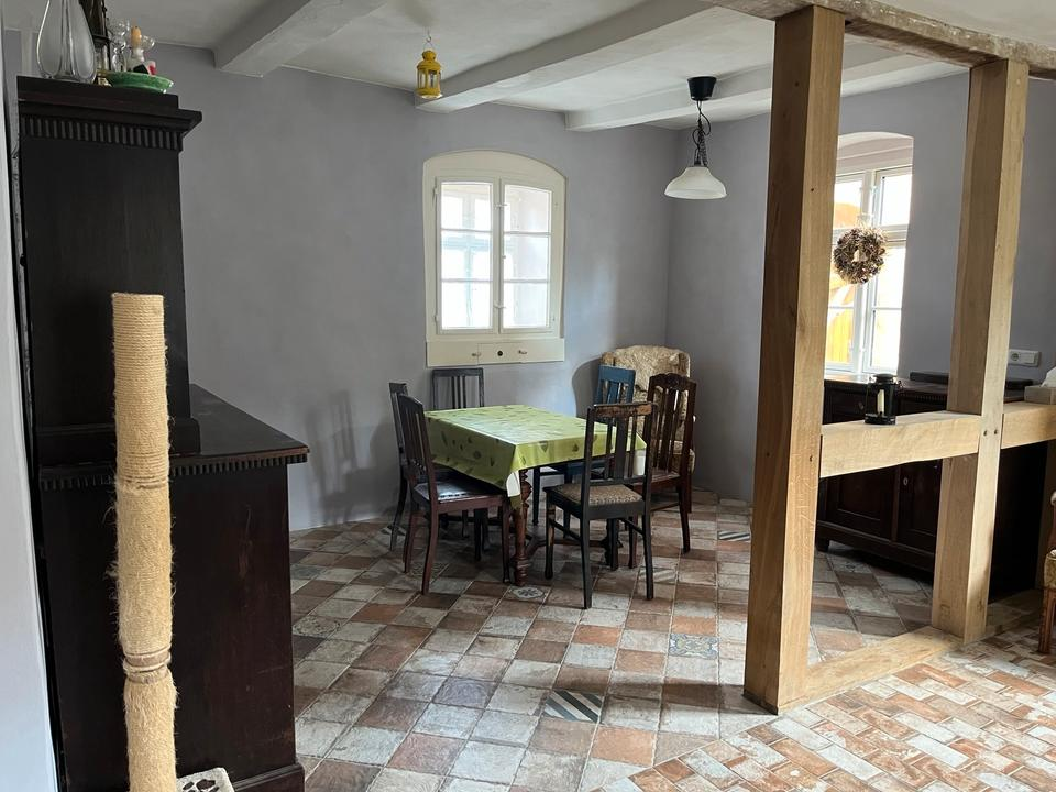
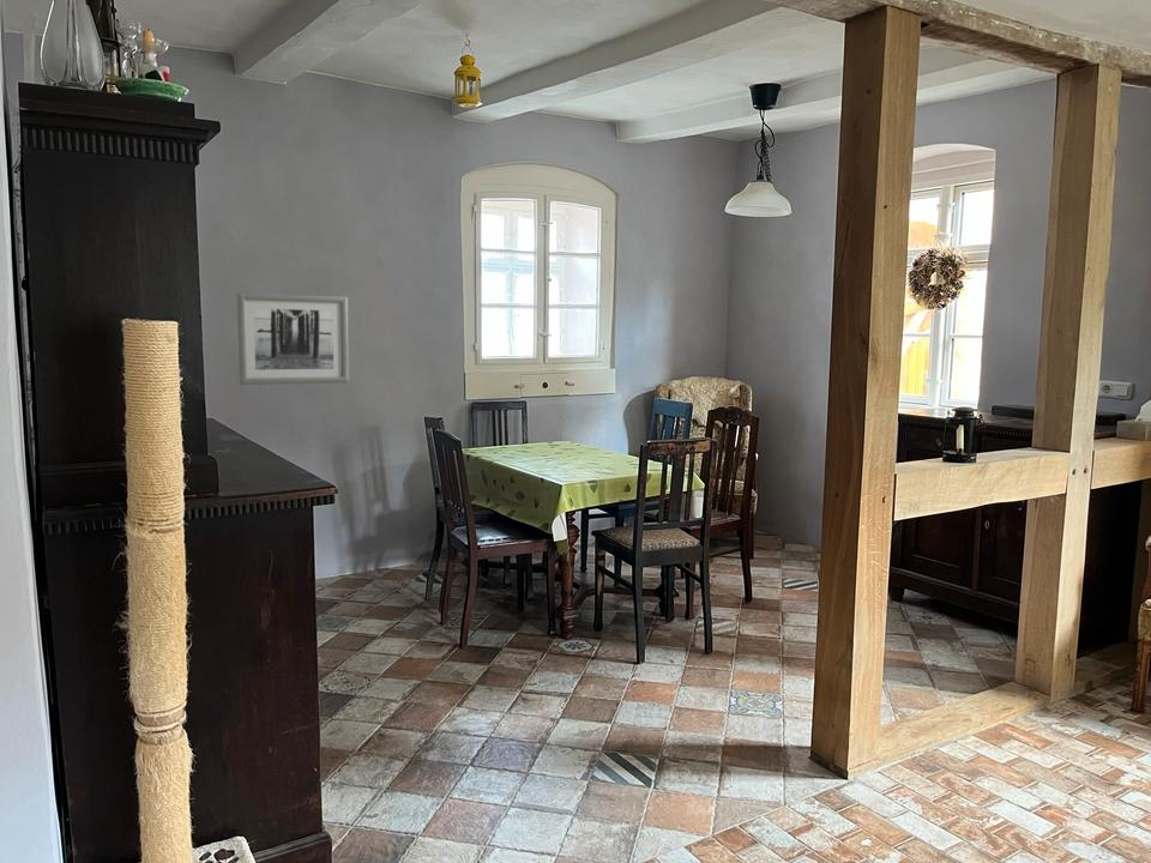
+ wall art [236,291,350,386]
